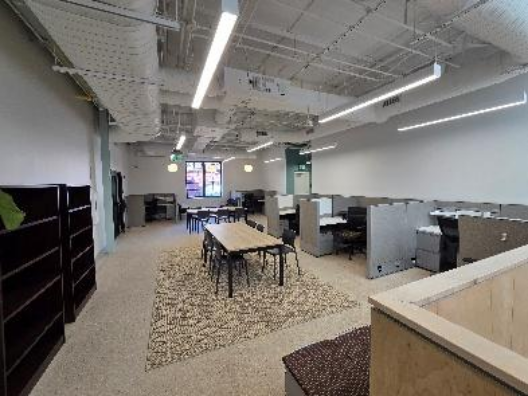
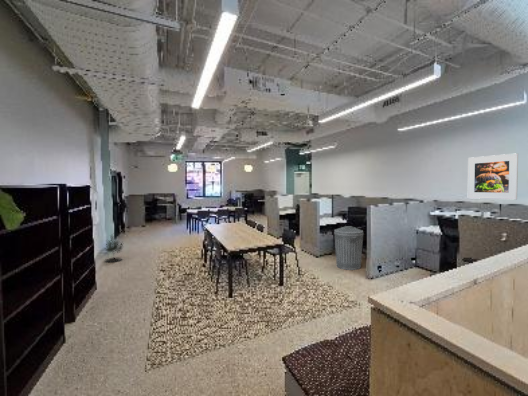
+ trash can [333,225,364,271]
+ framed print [467,152,519,201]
+ potted tree [102,233,124,263]
